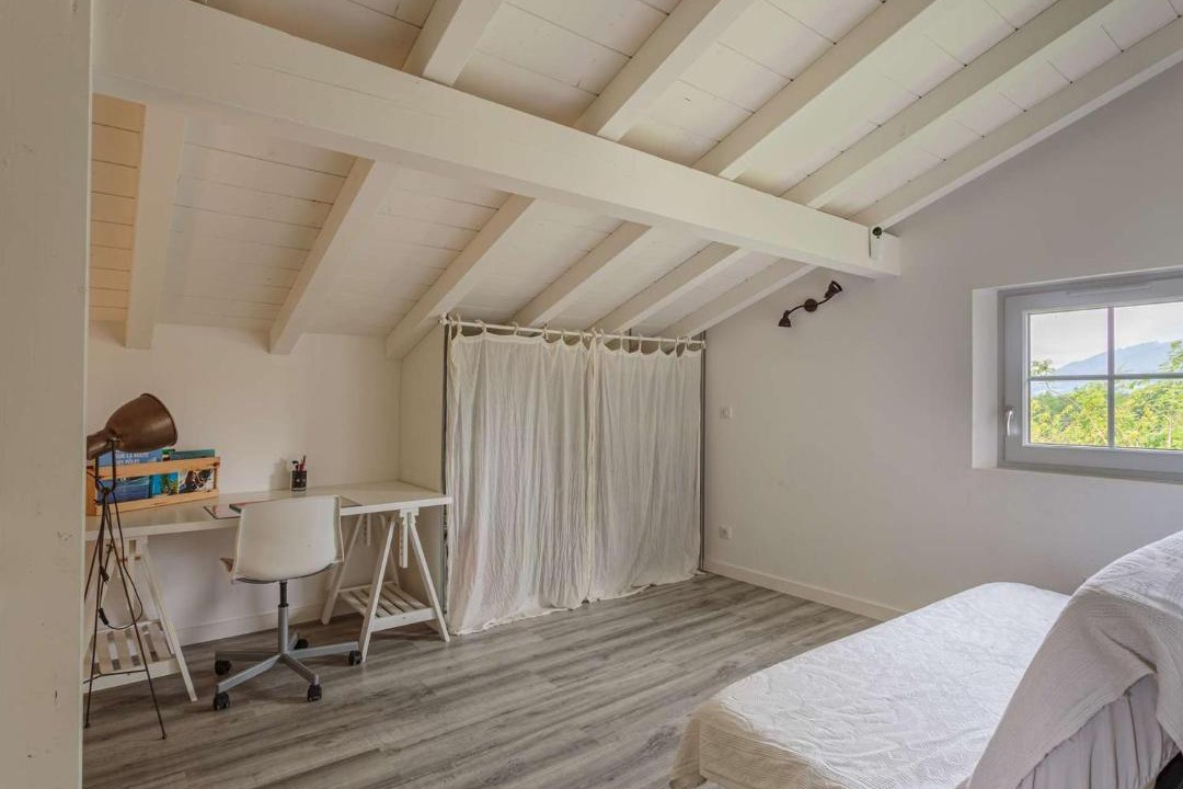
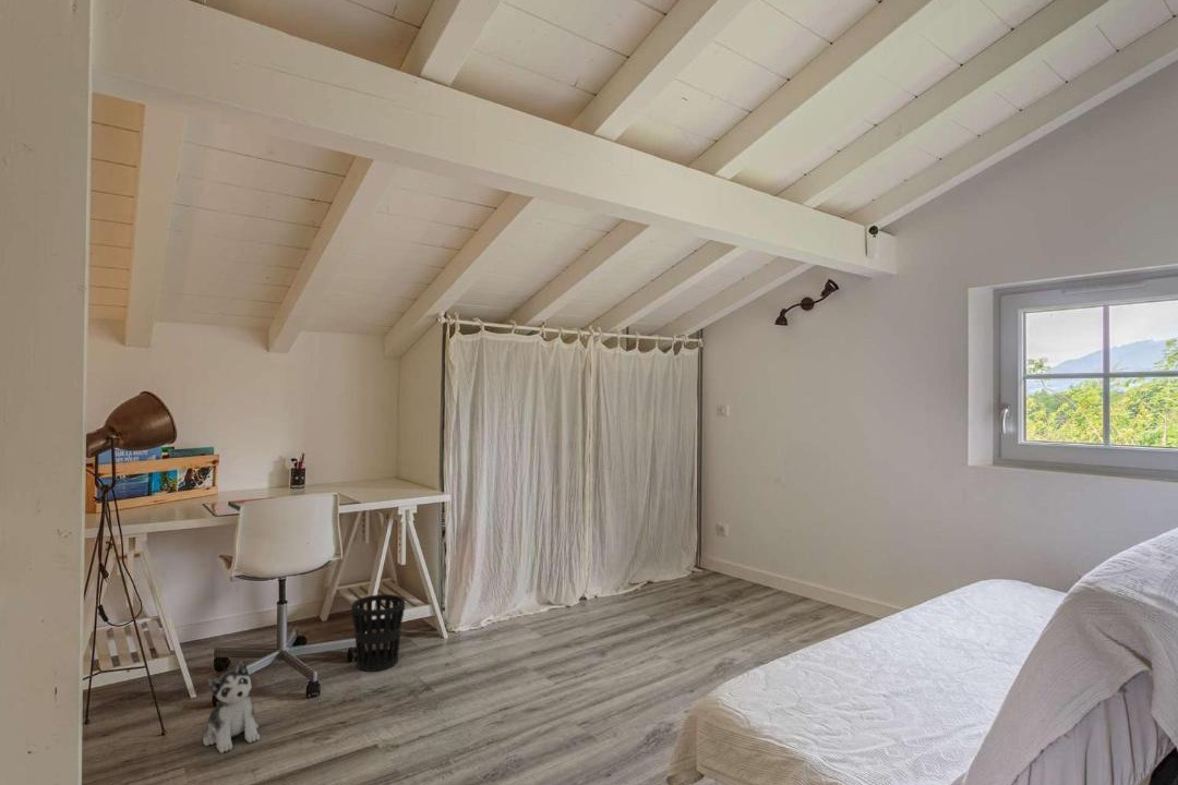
+ plush toy [202,659,261,754]
+ wastebasket [350,593,406,673]
